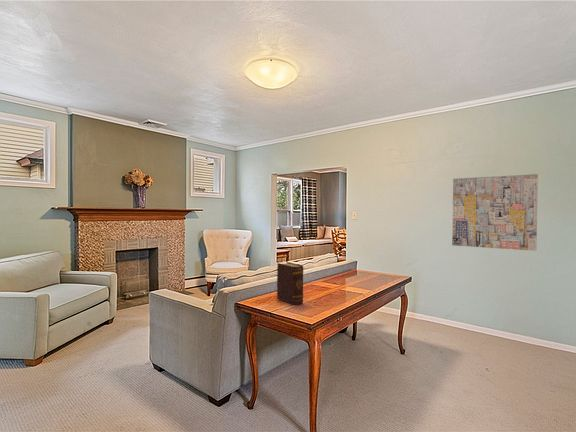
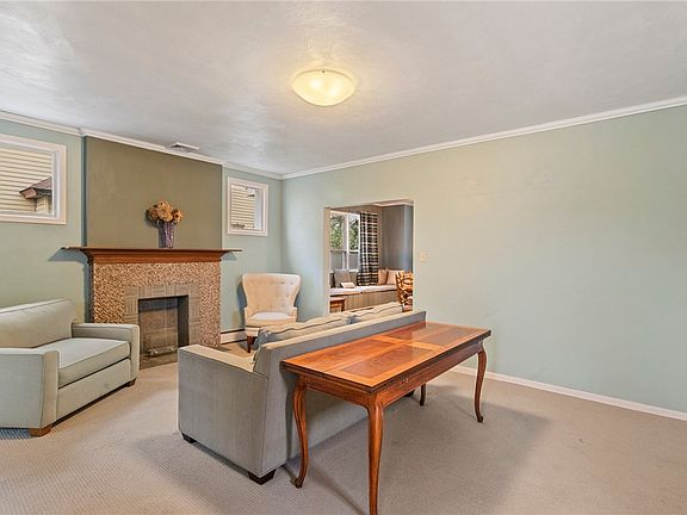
- wall art [451,173,539,252]
- diary [276,261,304,306]
